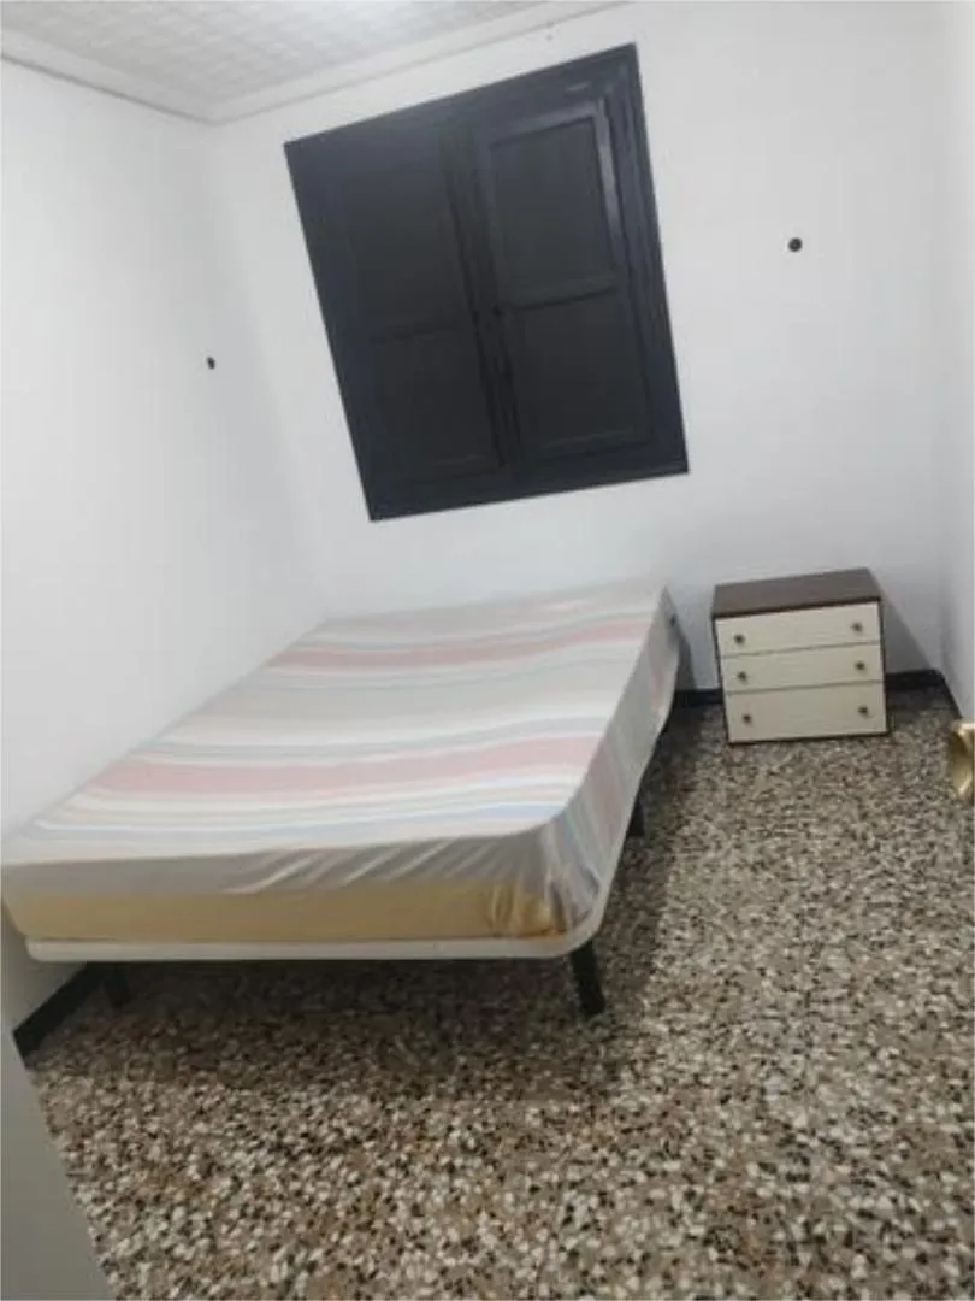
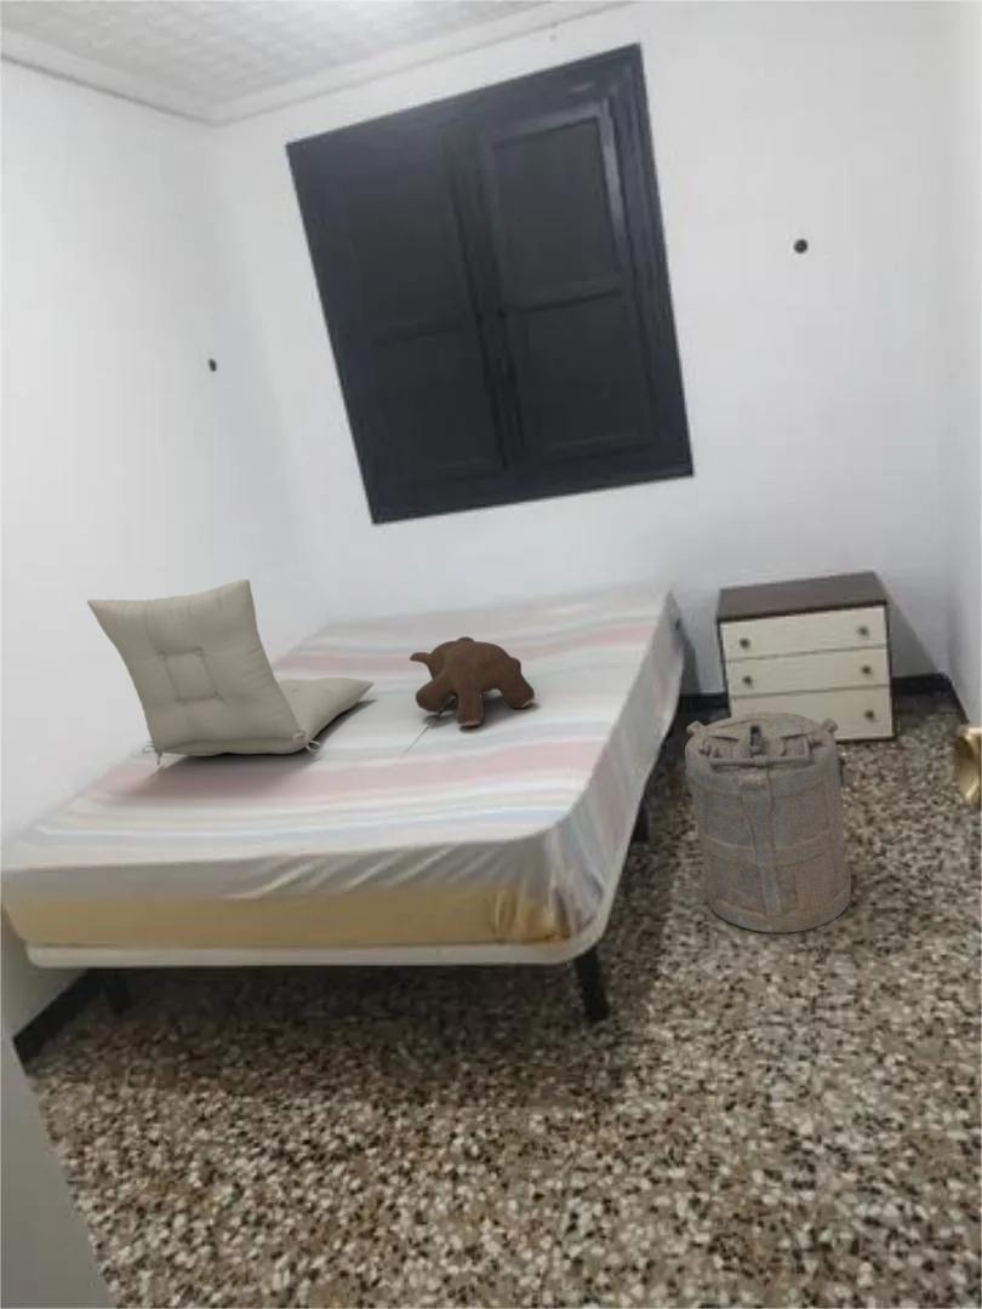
+ seat cushion [86,578,376,767]
+ teddy bear [409,635,536,727]
+ laundry hamper [684,711,861,934]
